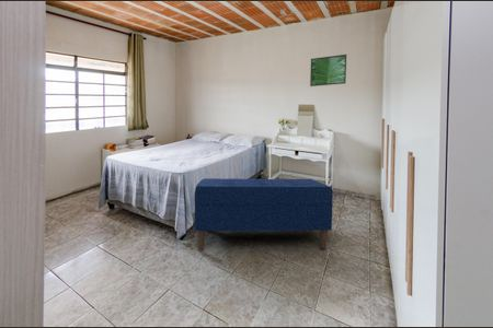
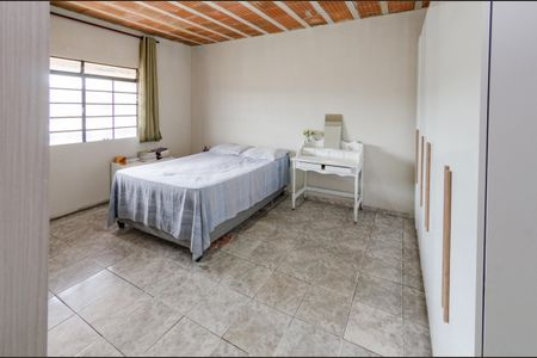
- bench [193,177,334,251]
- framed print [309,54,347,87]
